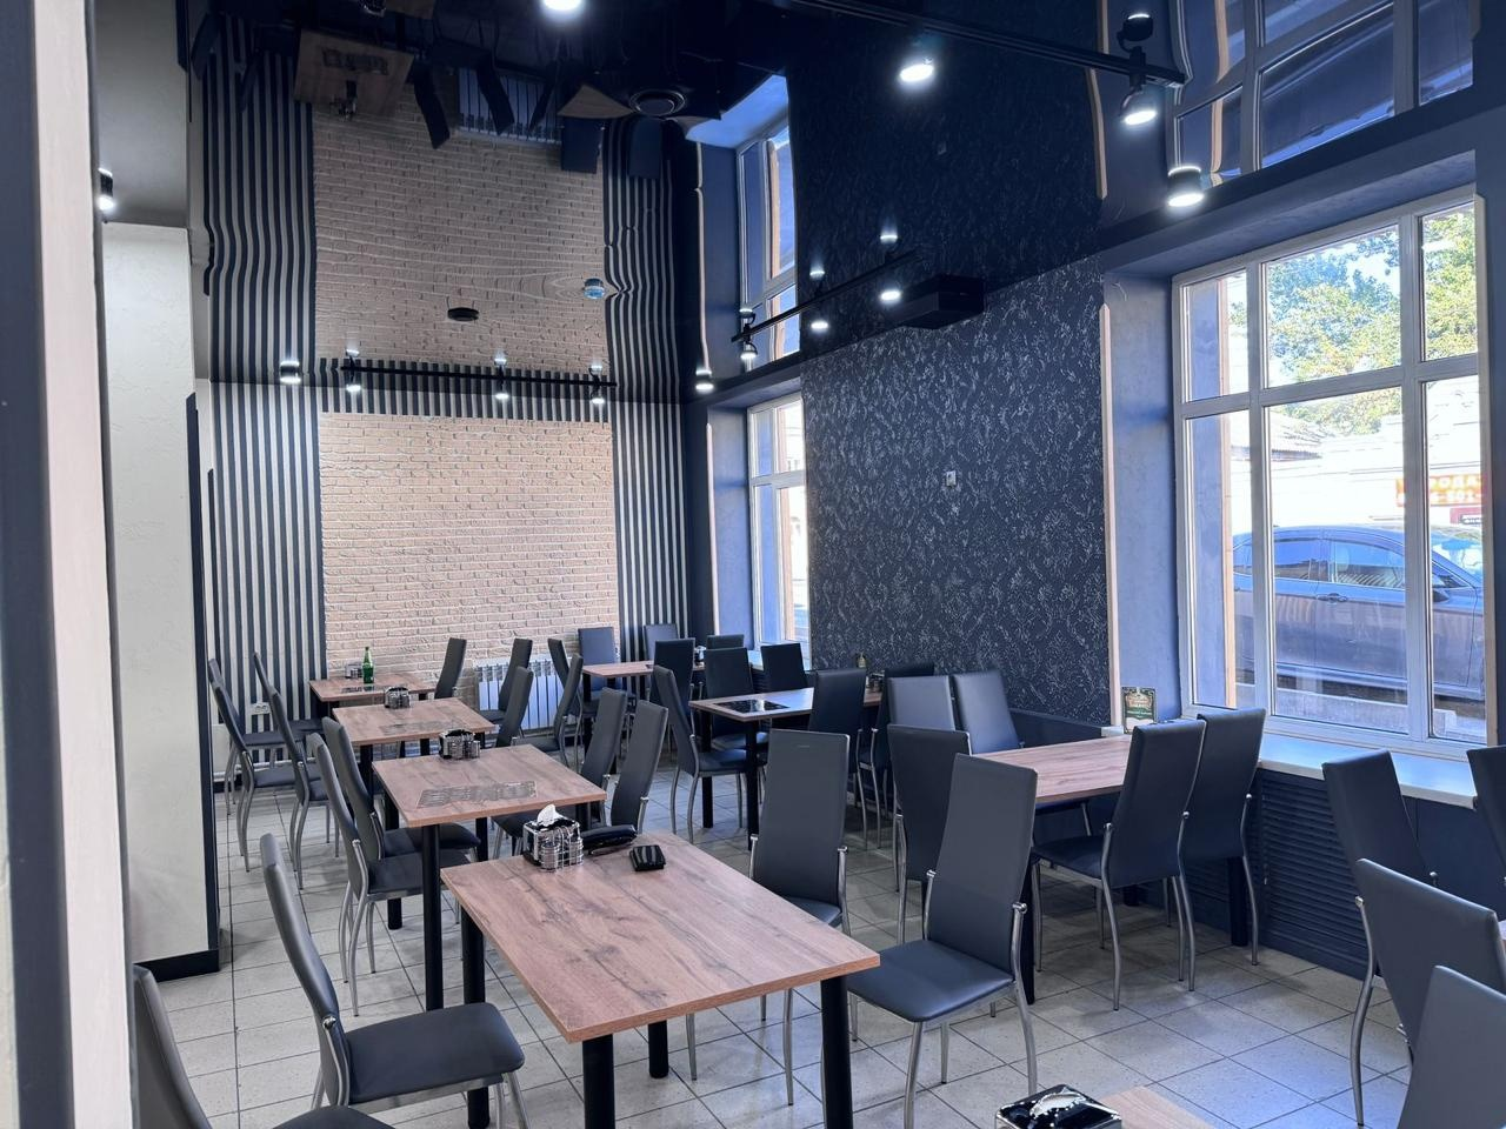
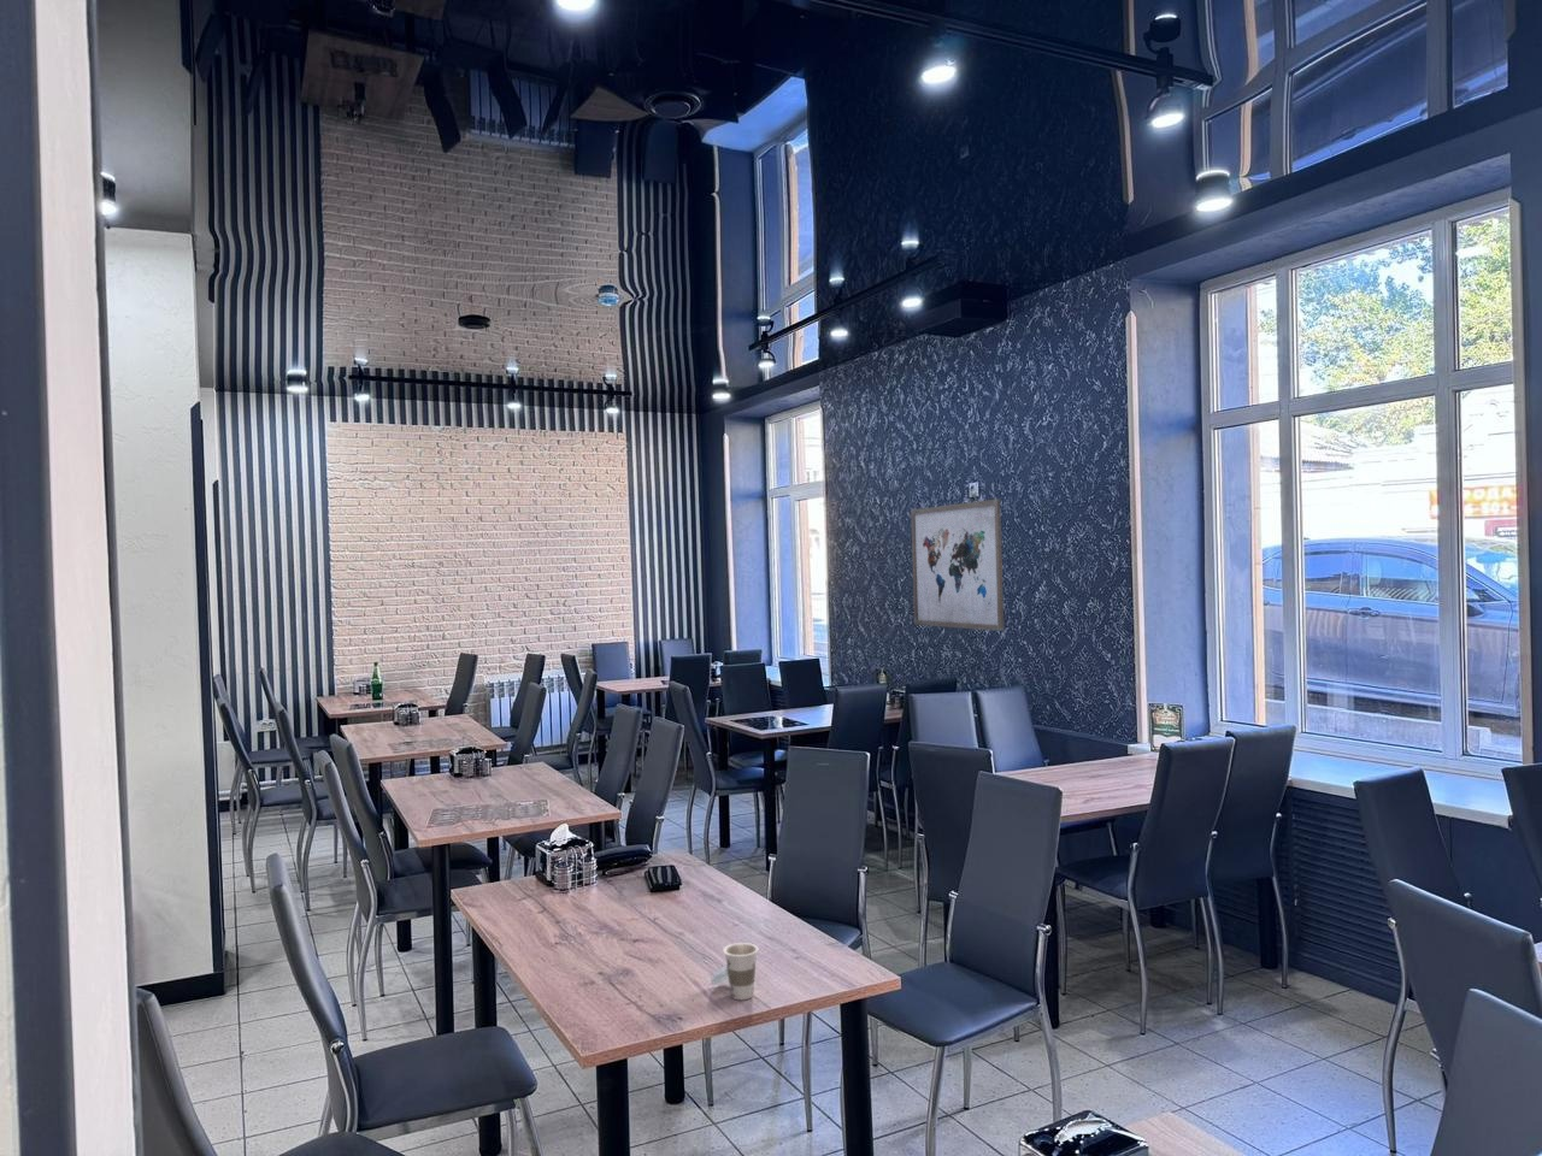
+ cup [709,941,759,1001]
+ wall art [909,498,1004,633]
